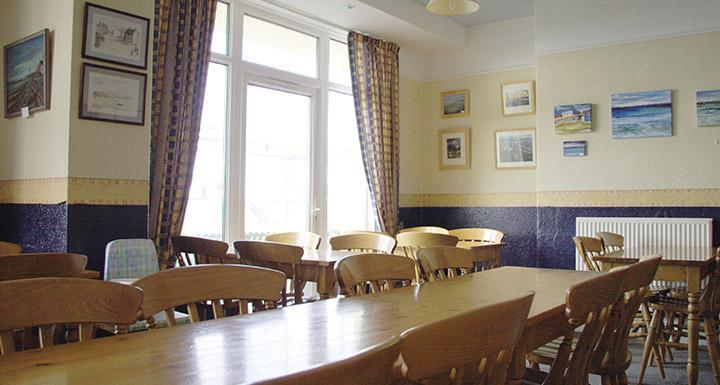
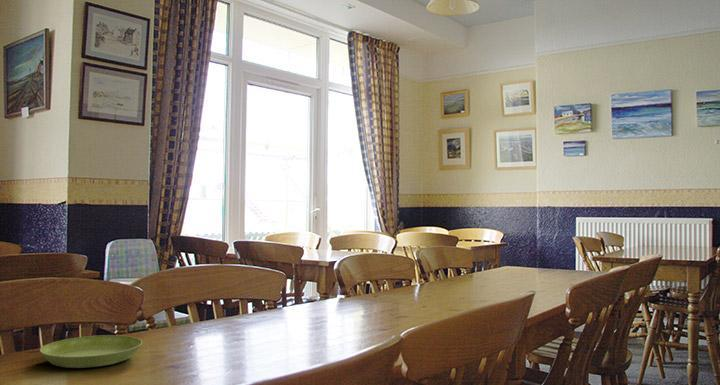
+ saucer [39,334,143,369]
